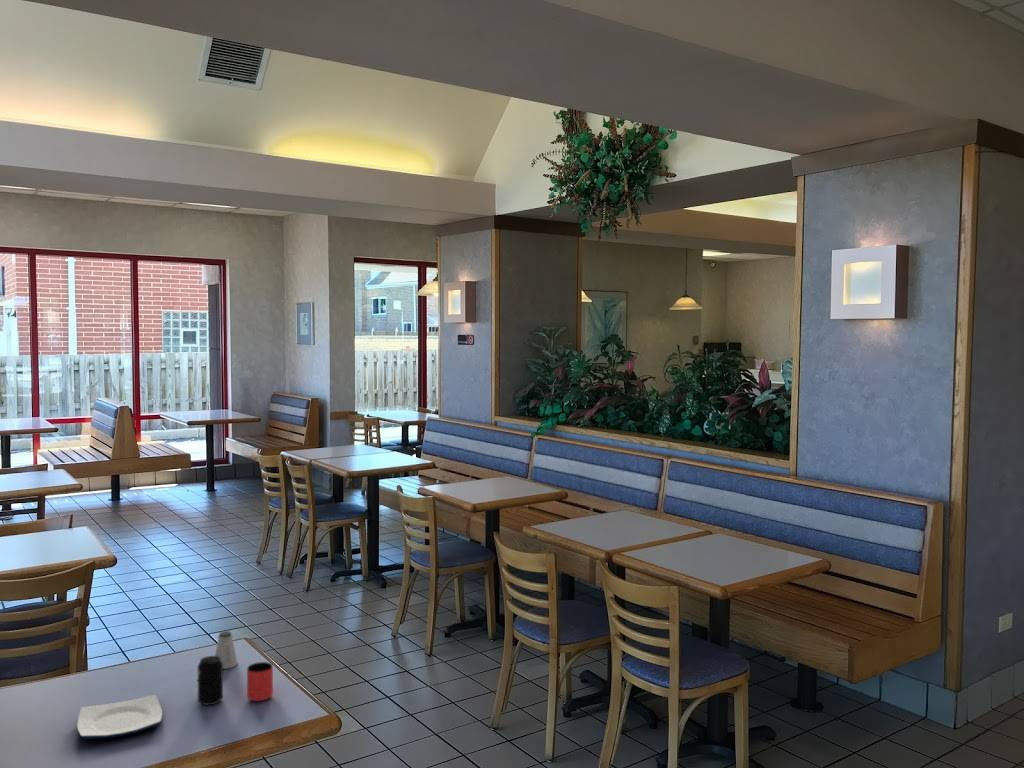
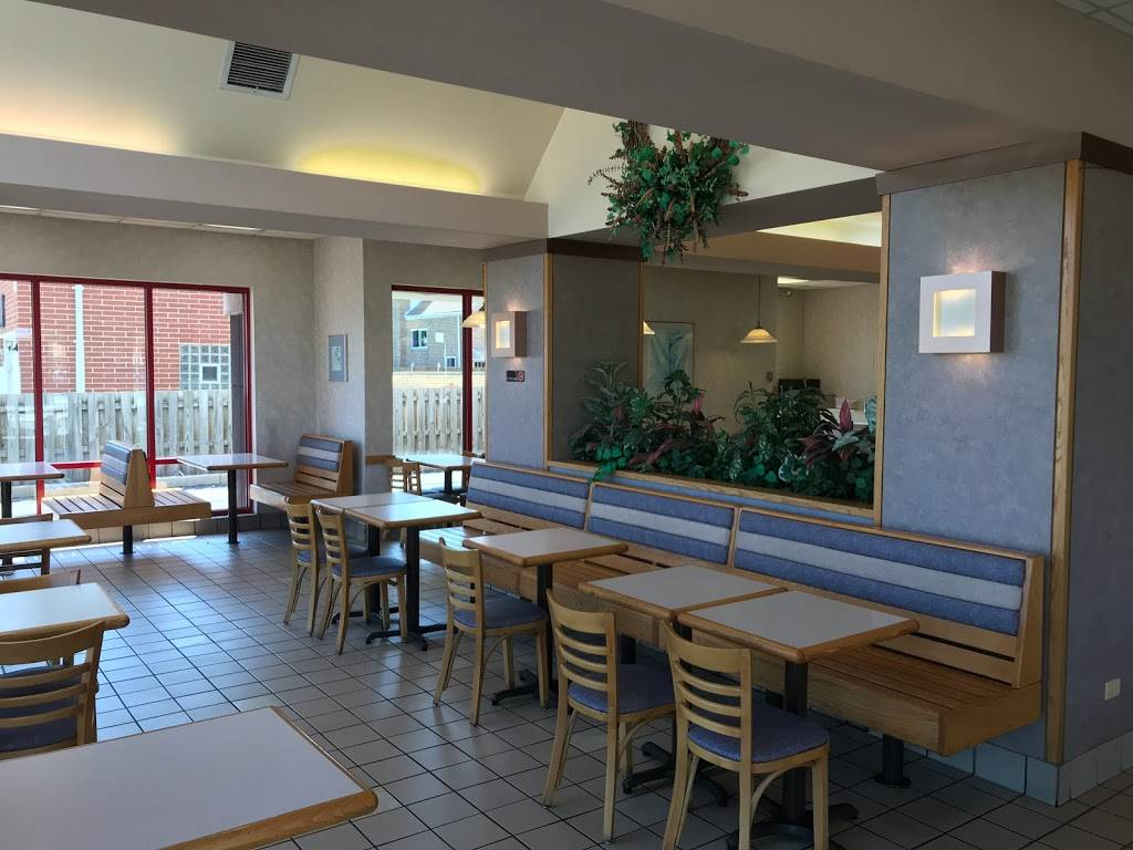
- saltshaker [214,630,239,670]
- cup [246,661,274,702]
- beverage can [197,655,224,706]
- plate [76,694,163,740]
